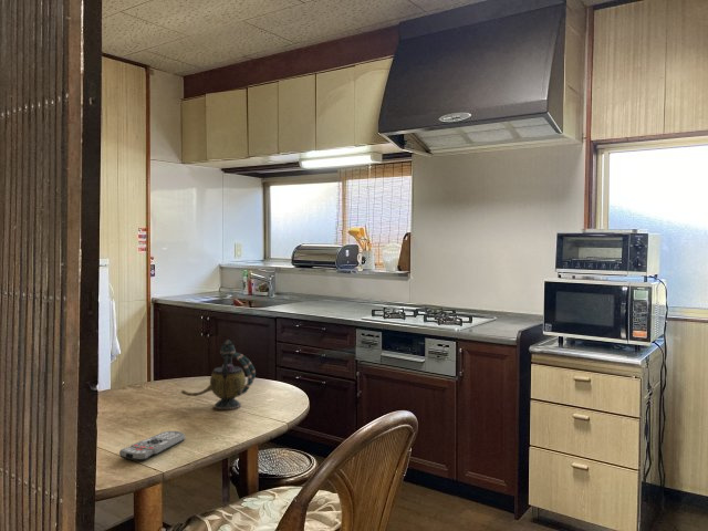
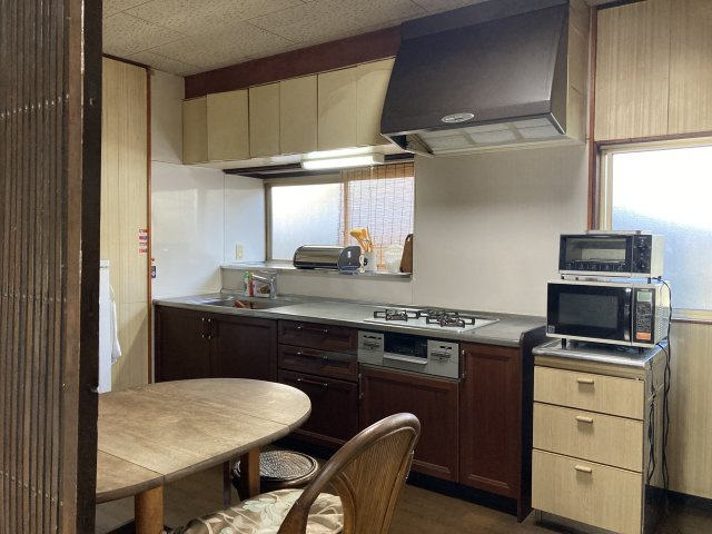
- teapot [180,339,257,410]
- remote control [118,430,186,461]
